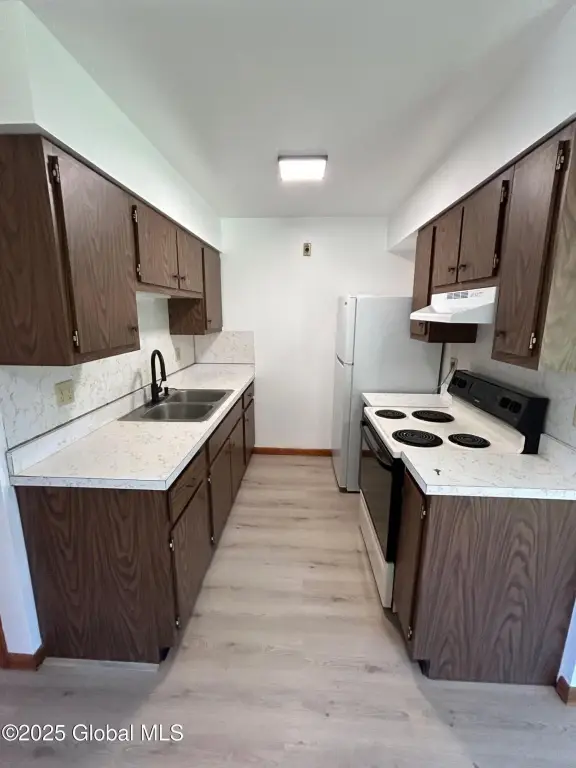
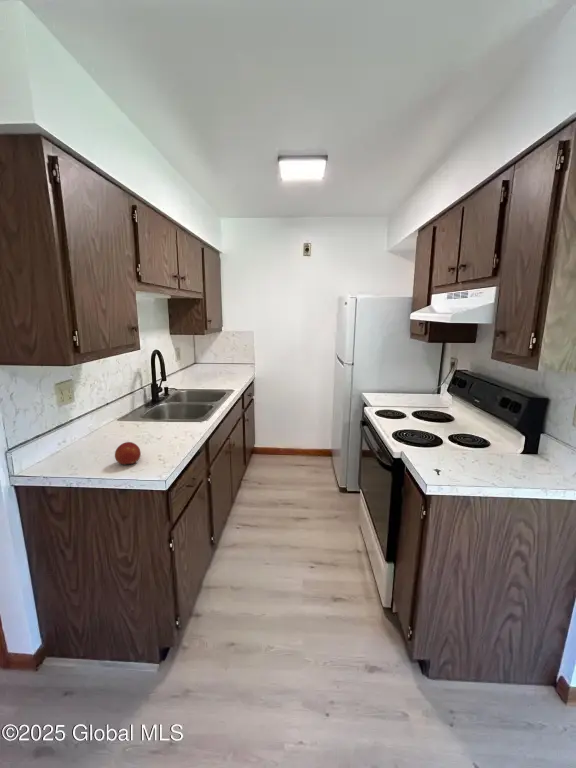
+ fruit [114,441,142,466]
